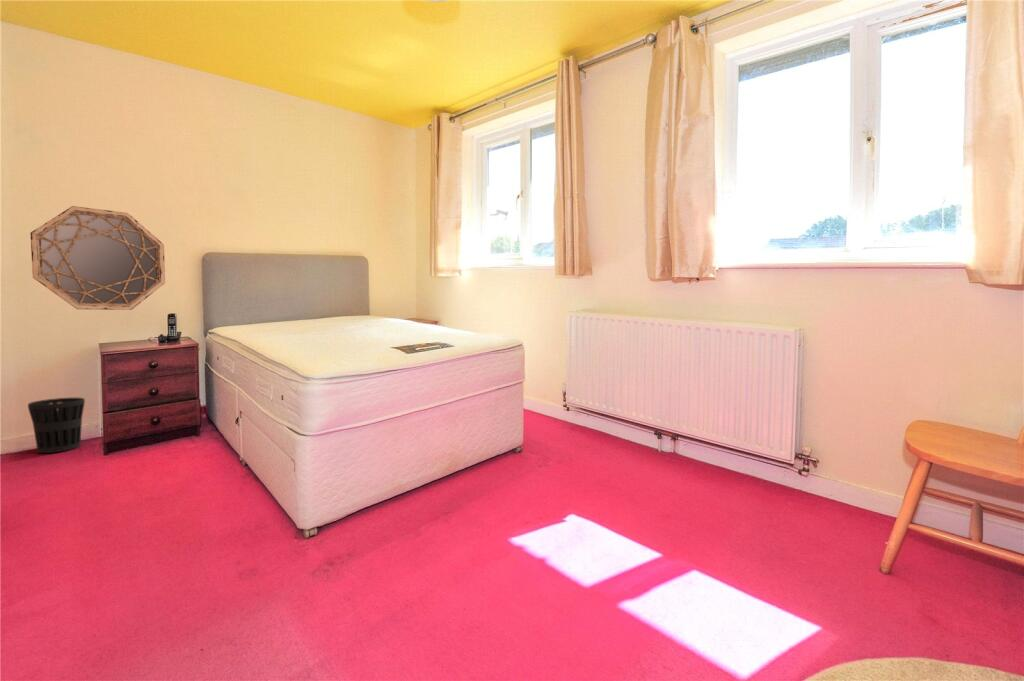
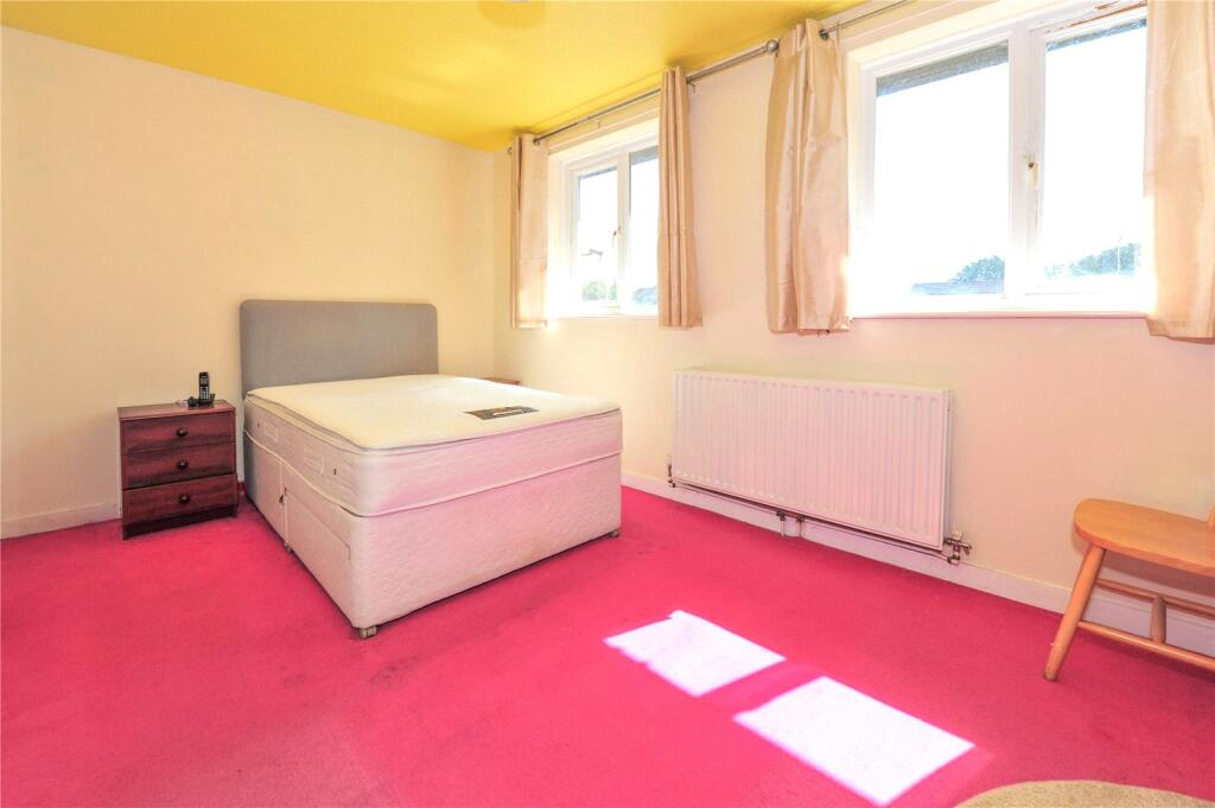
- wastebasket [27,397,86,454]
- home mirror [29,205,166,311]
